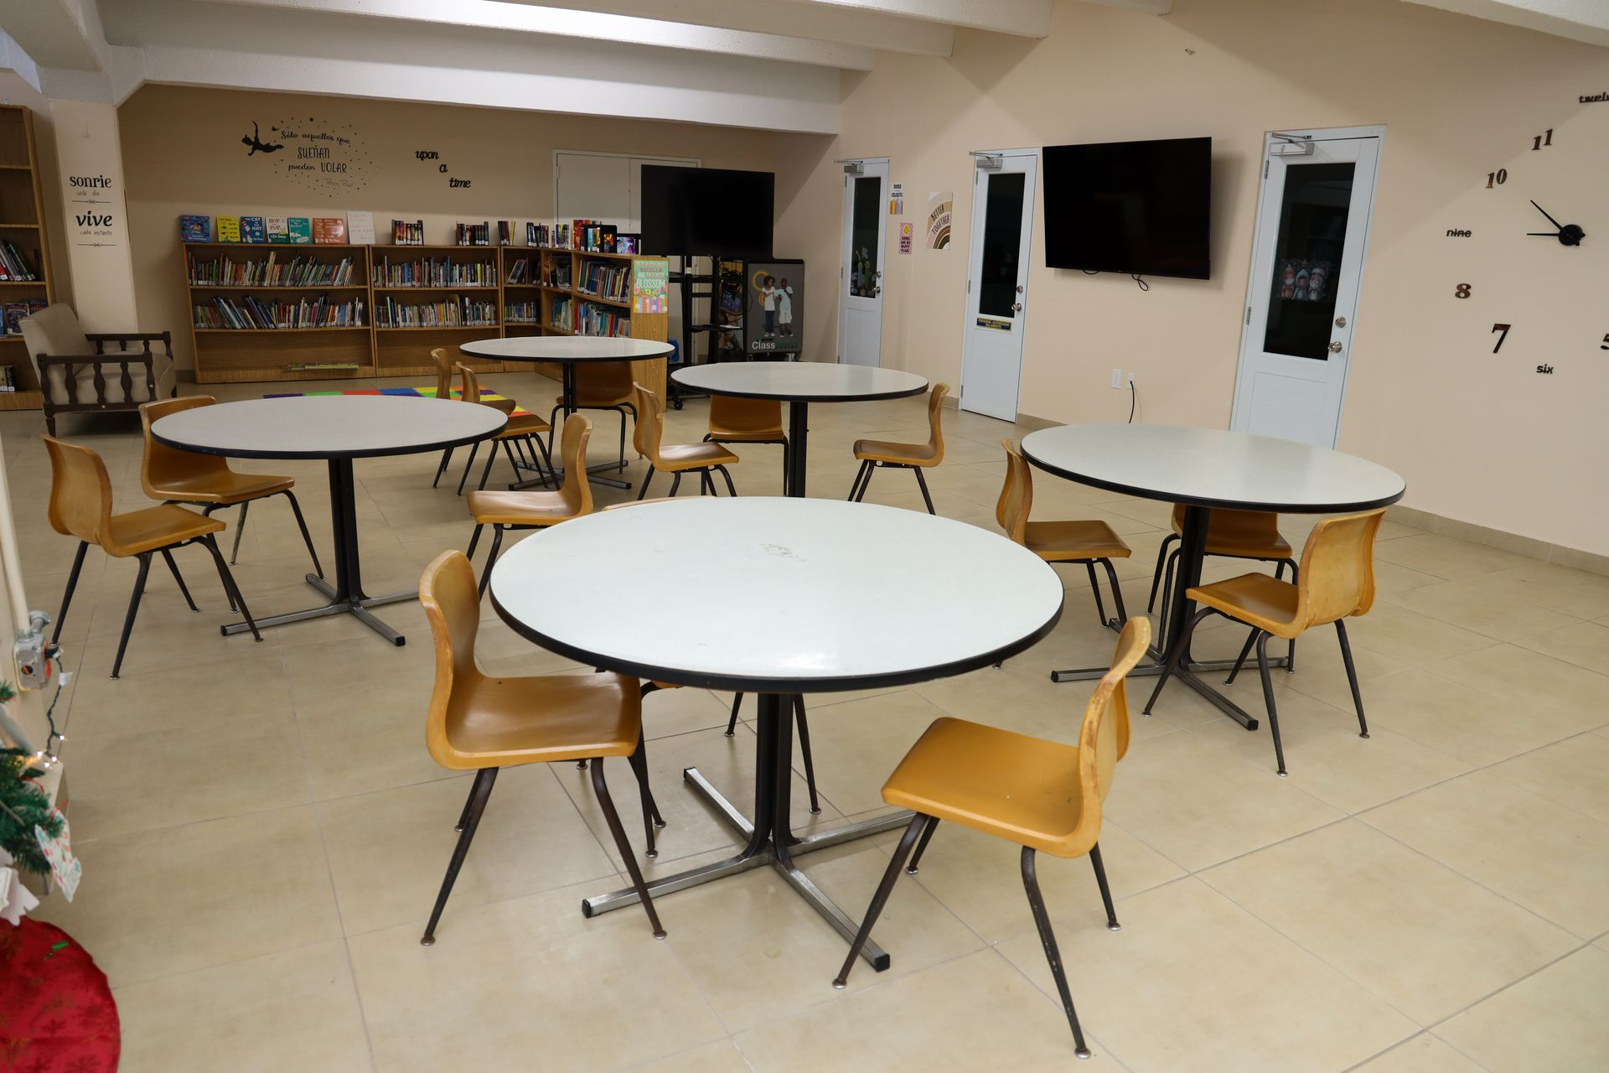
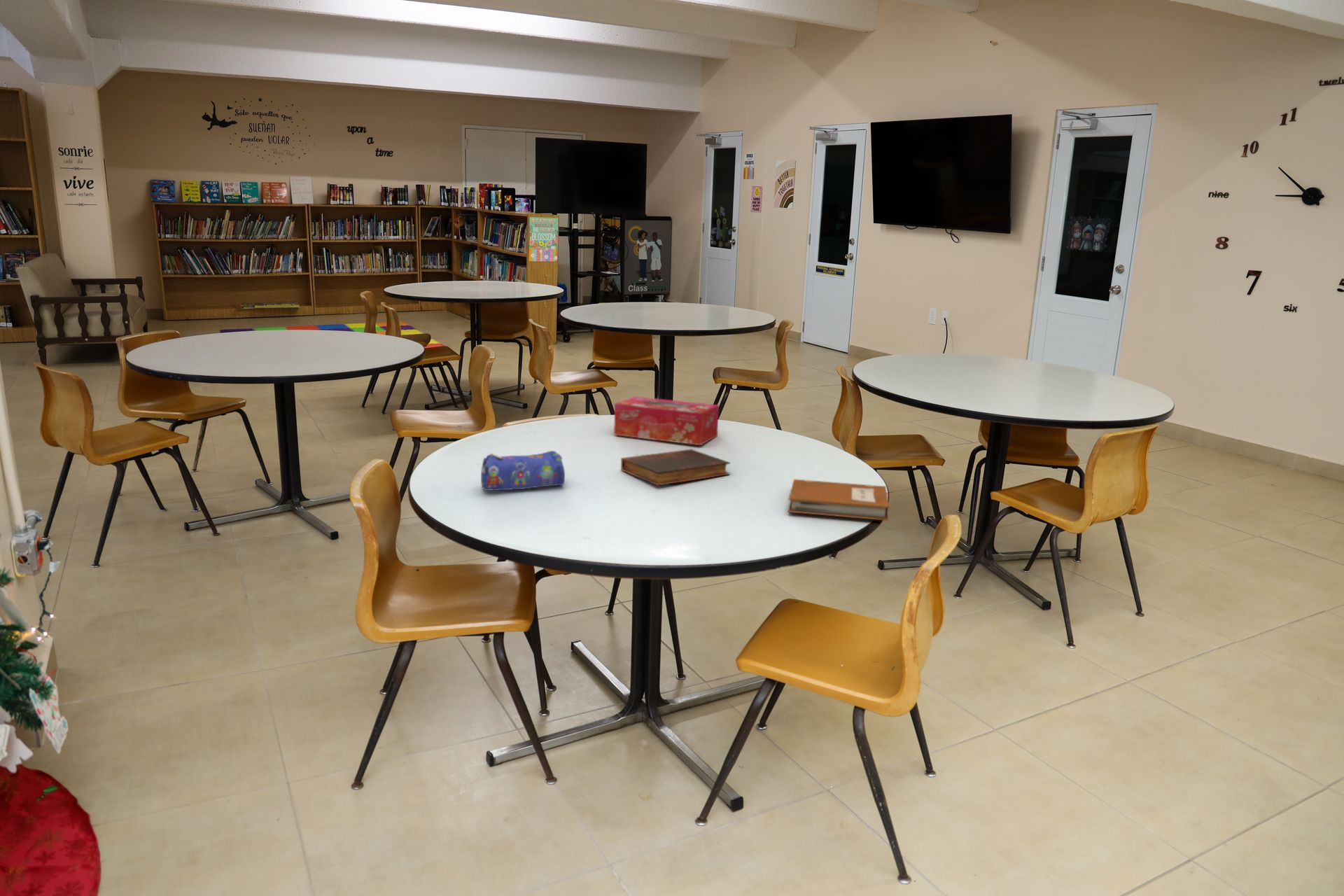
+ tissue box [613,396,720,446]
+ pencil case [480,450,566,491]
+ book [620,449,731,486]
+ notebook [787,478,892,521]
